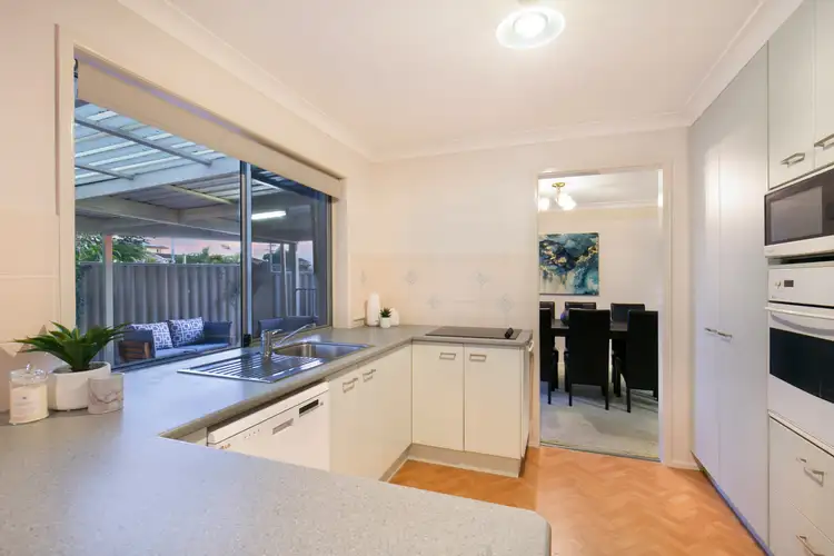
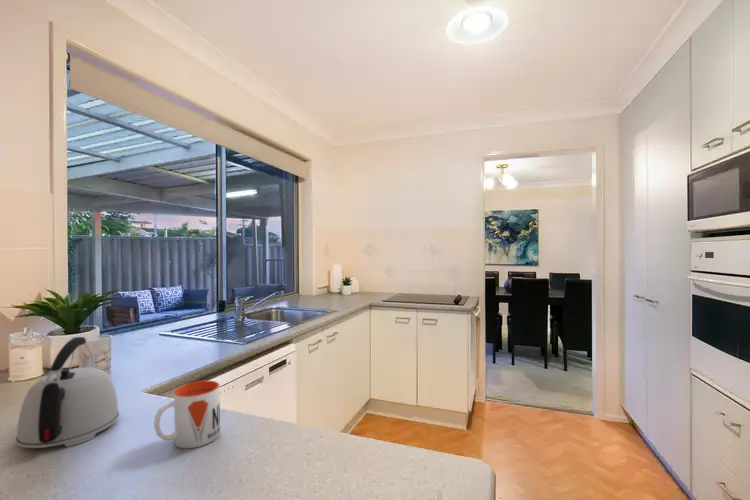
+ mug [153,380,221,449]
+ kettle [15,336,120,449]
